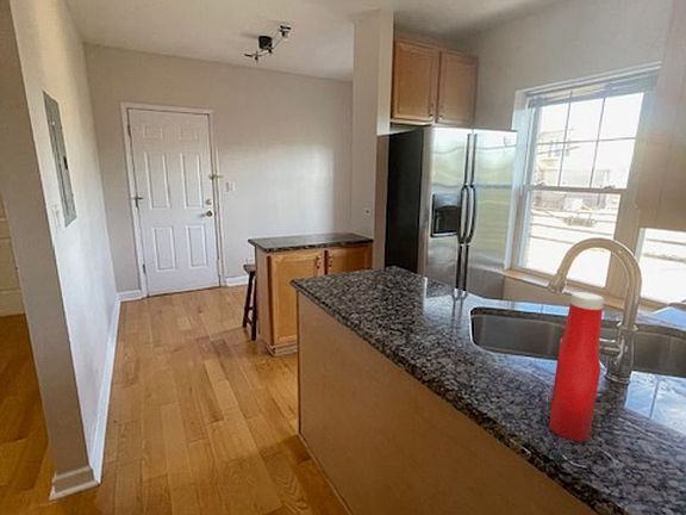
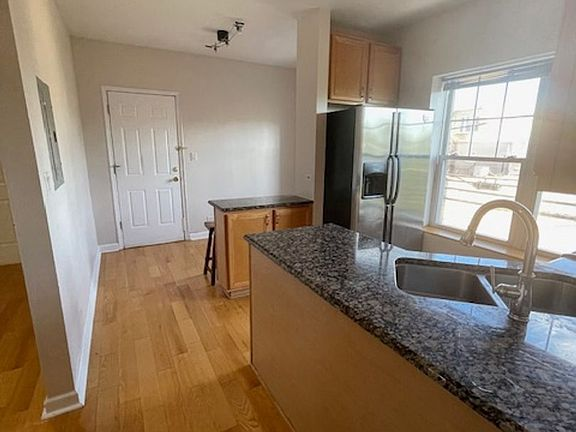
- soap bottle [548,291,605,443]
